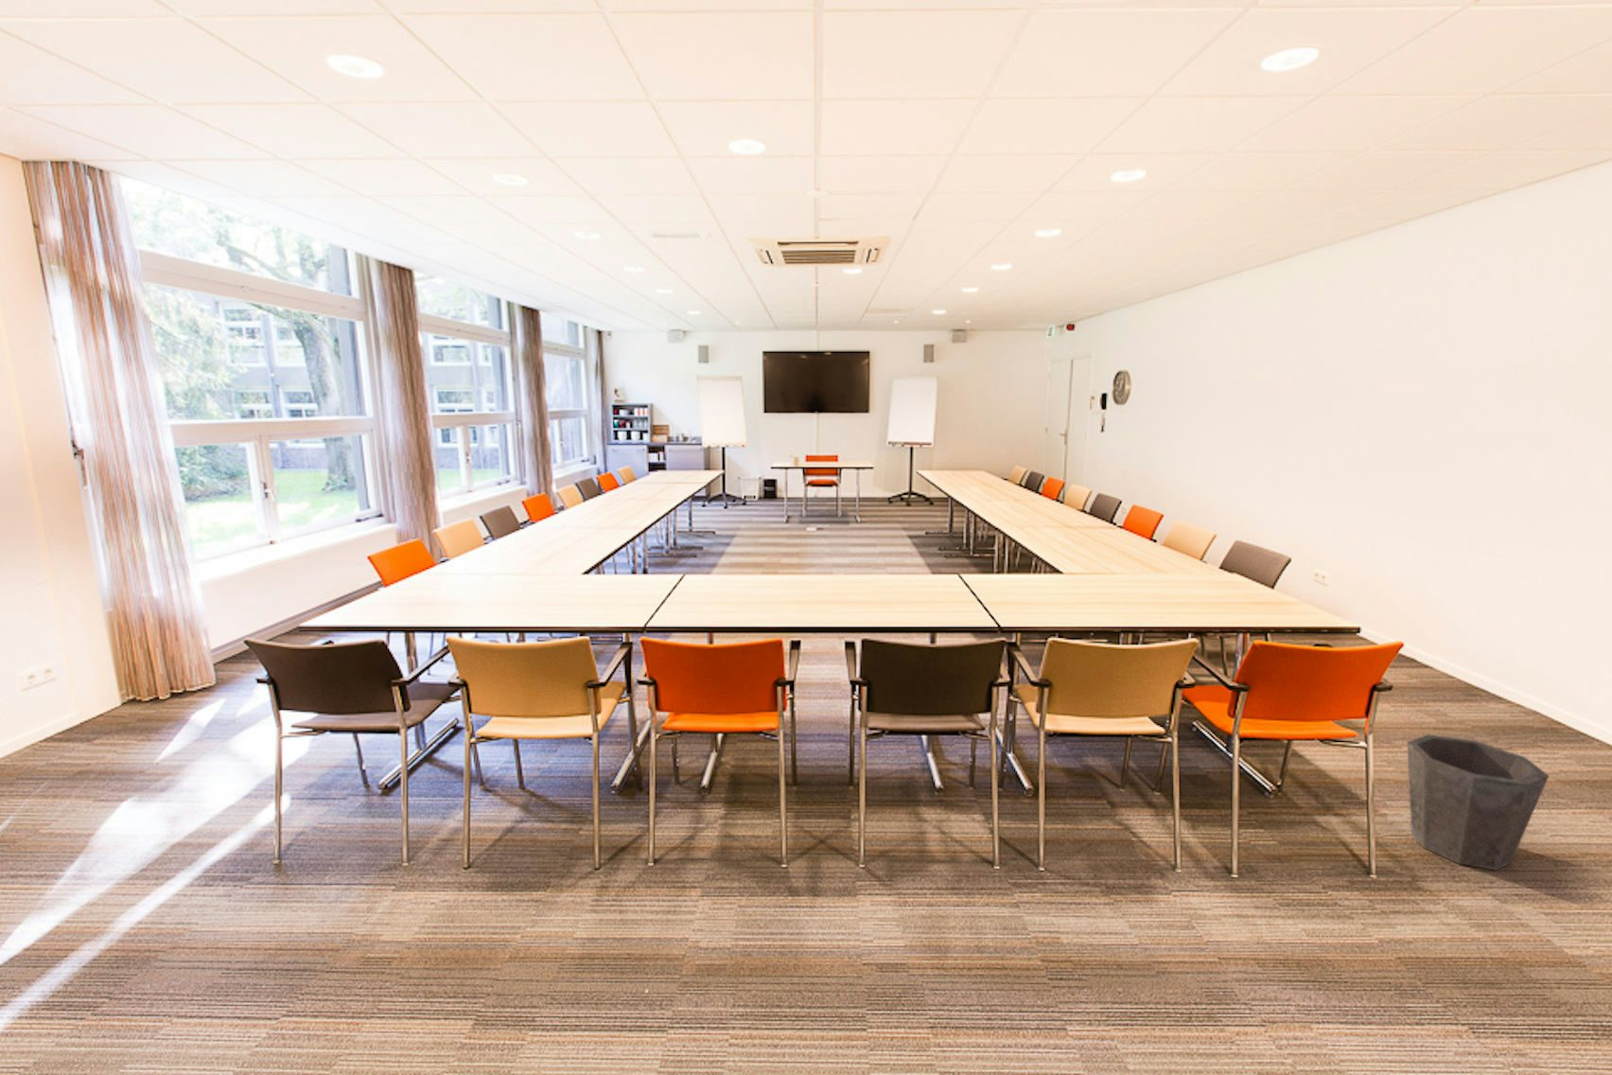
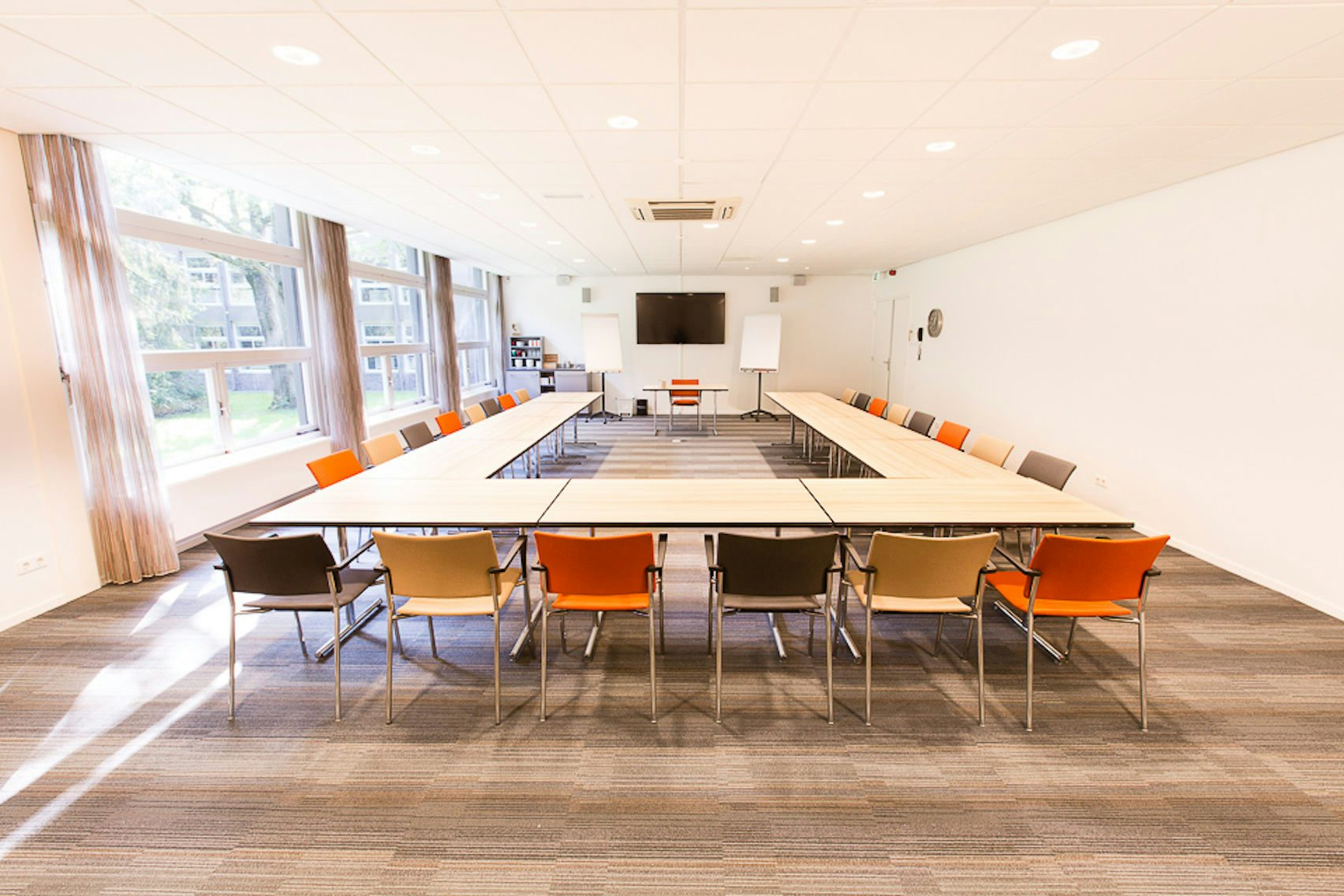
- waste bin [1406,734,1550,871]
